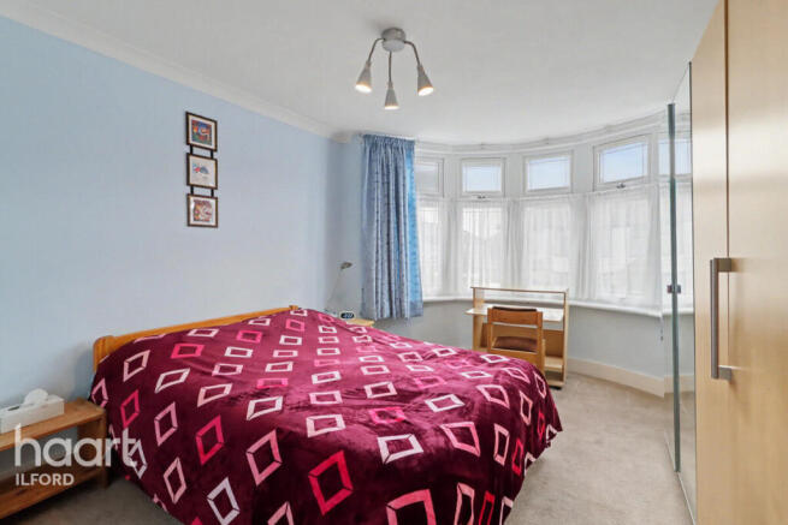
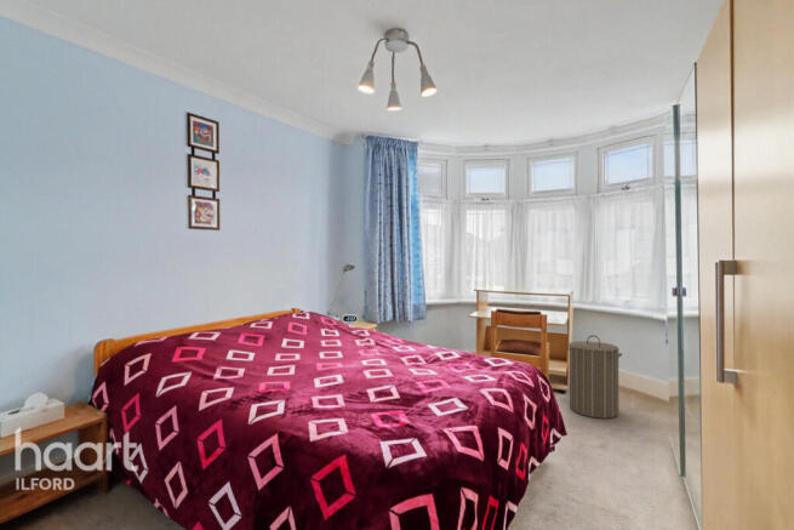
+ laundry hamper [565,334,623,420]
